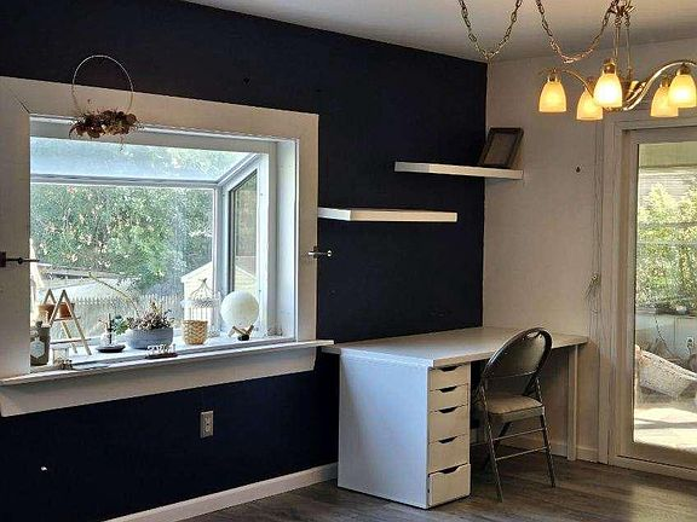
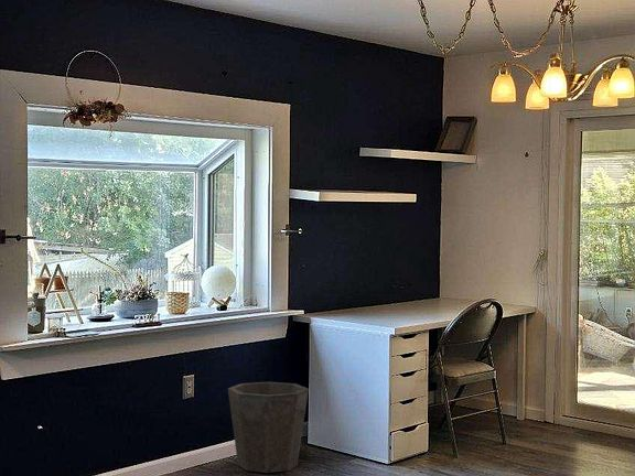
+ waste bin [227,381,310,474]
